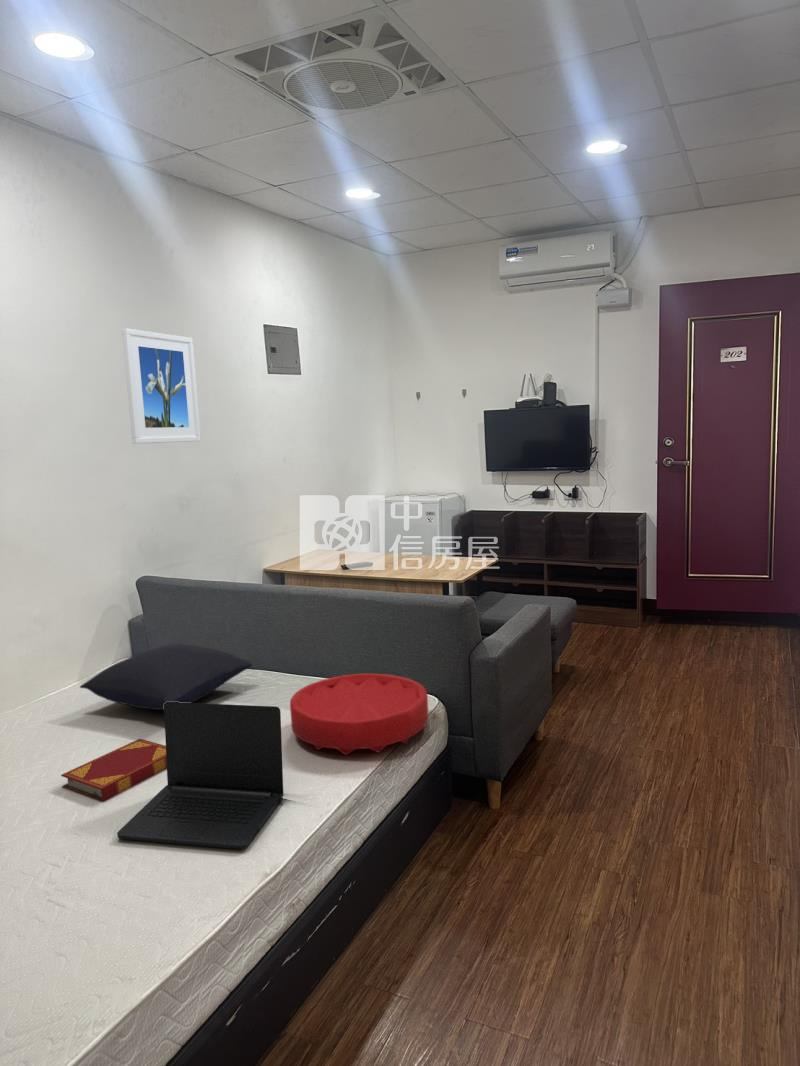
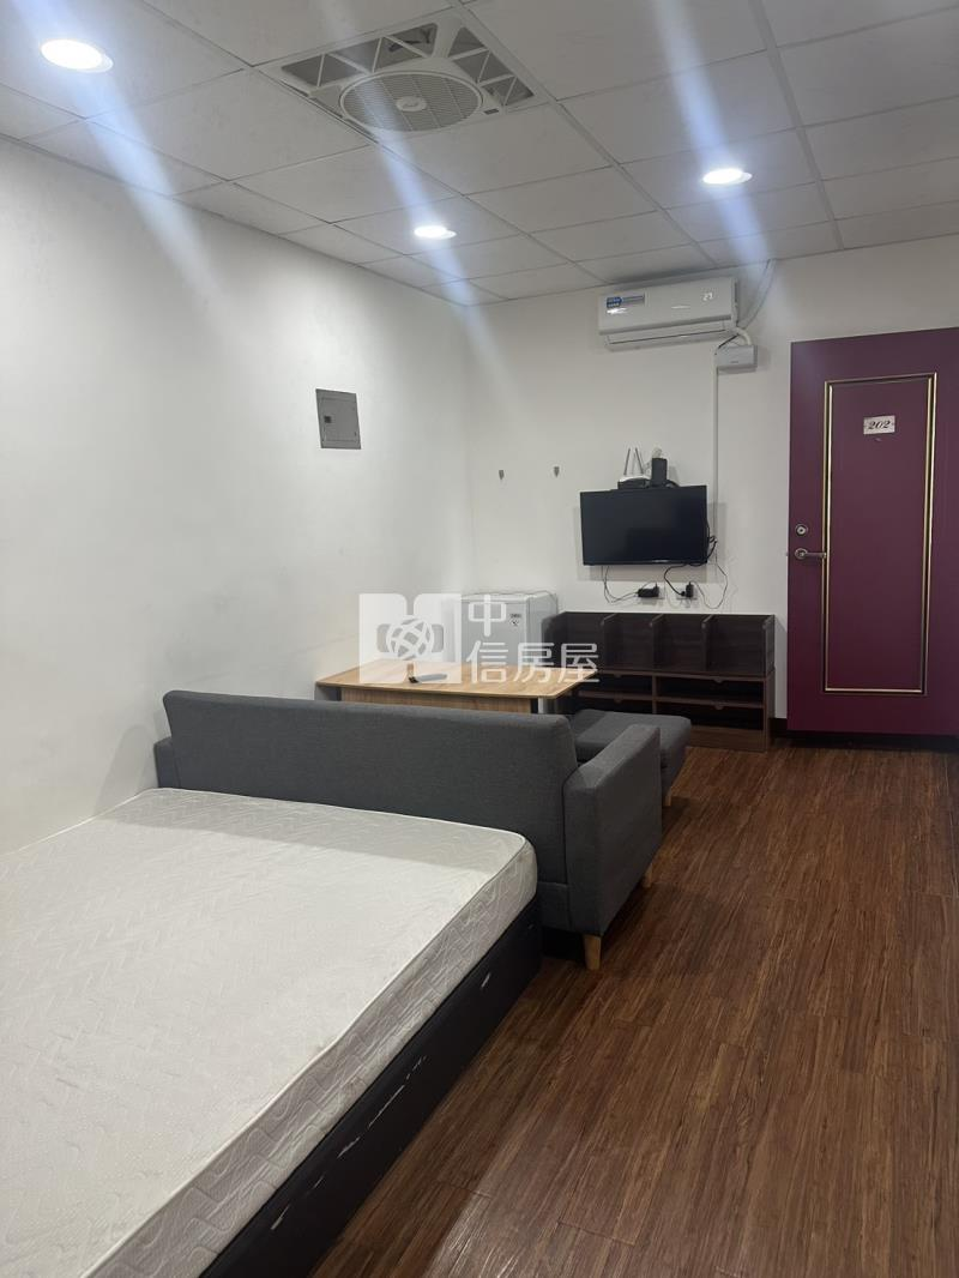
- pillow [79,643,253,711]
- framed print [121,327,202,445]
- cushion [289,673,429,756]
- hardback book [60,738,167,802]
- laptop [116,702,284,850]
